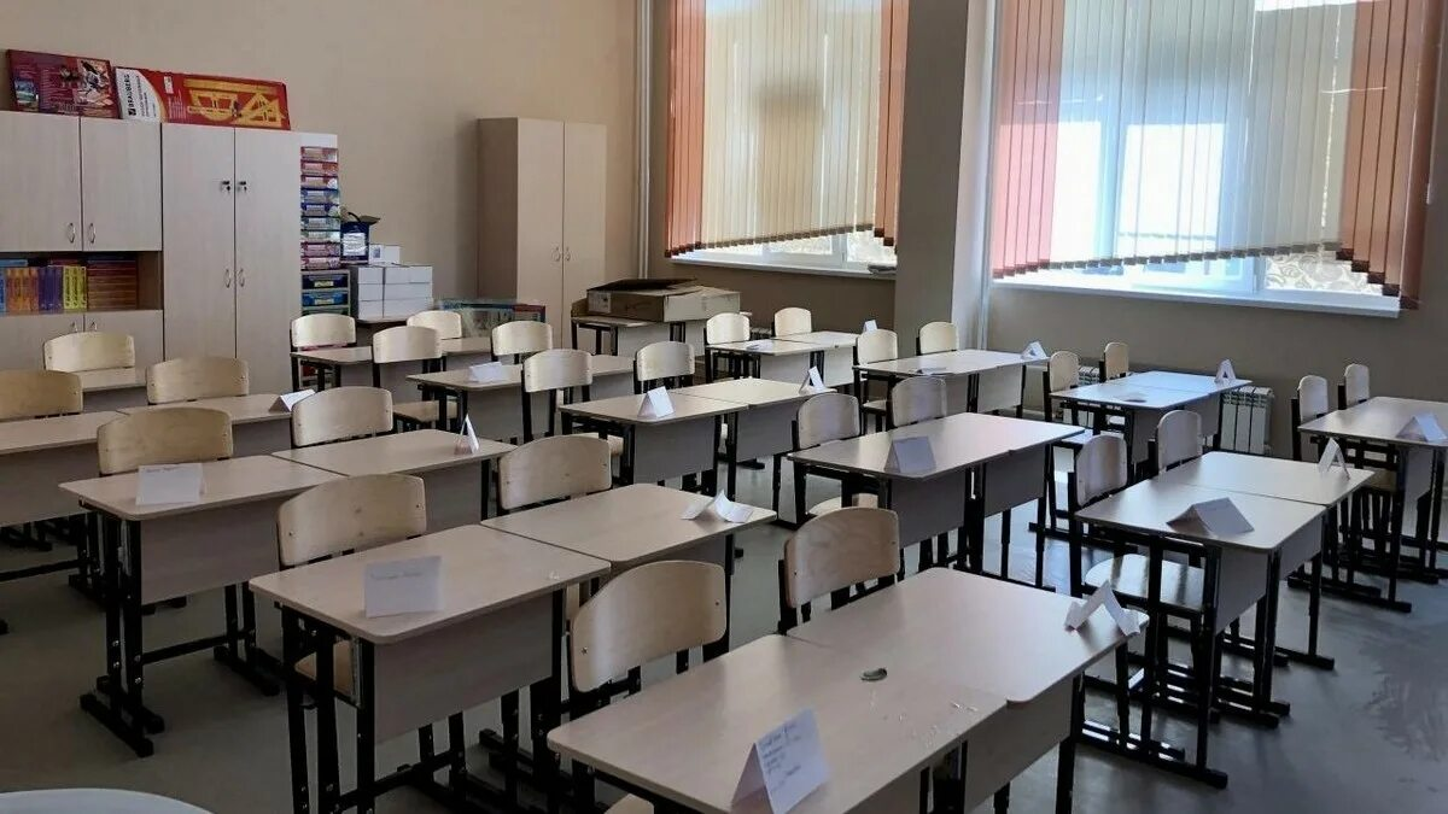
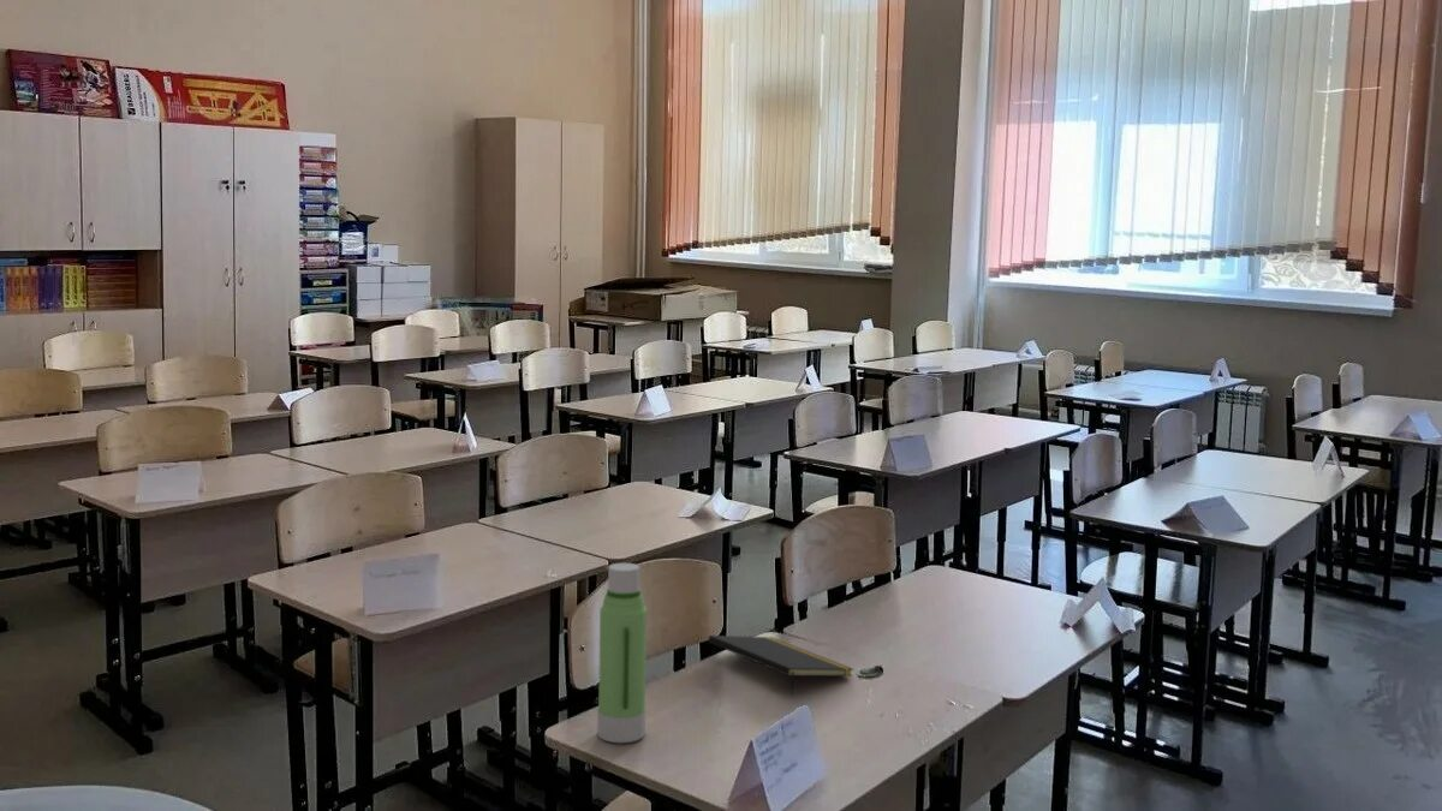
+ notepad [707,634,854,696]
+ water bottle [596,562,648,744]
